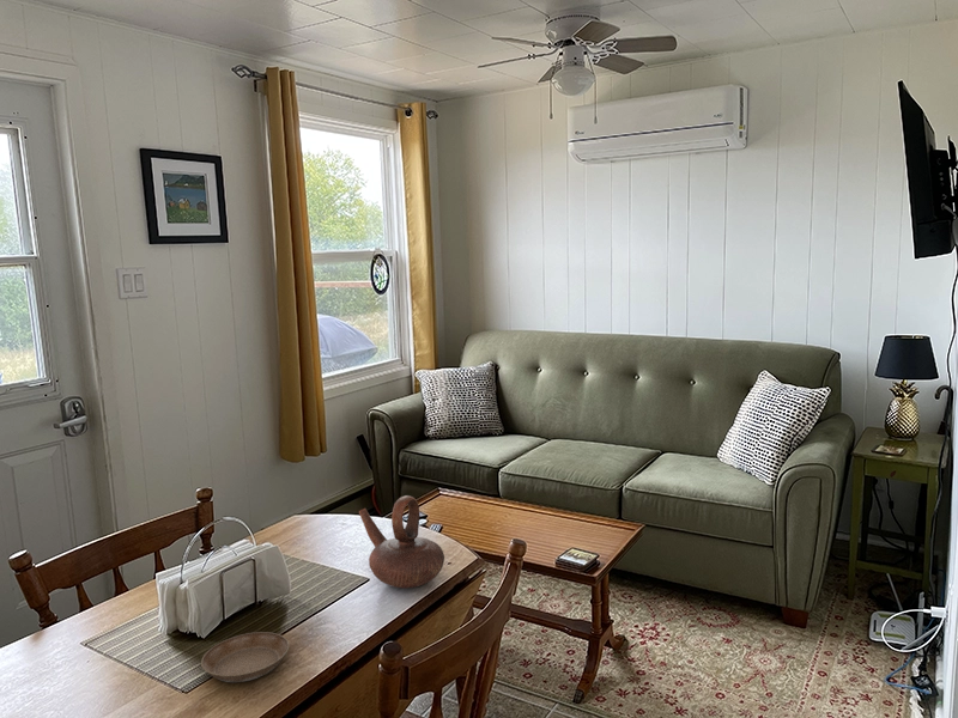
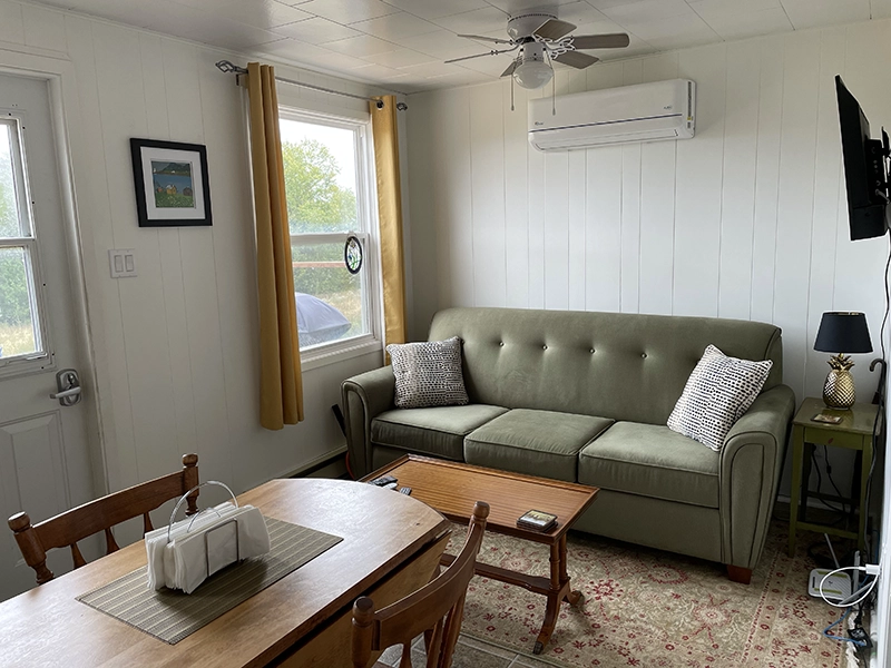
- saucer [200,631,290,683]
- teapot [358,494,445,589]
